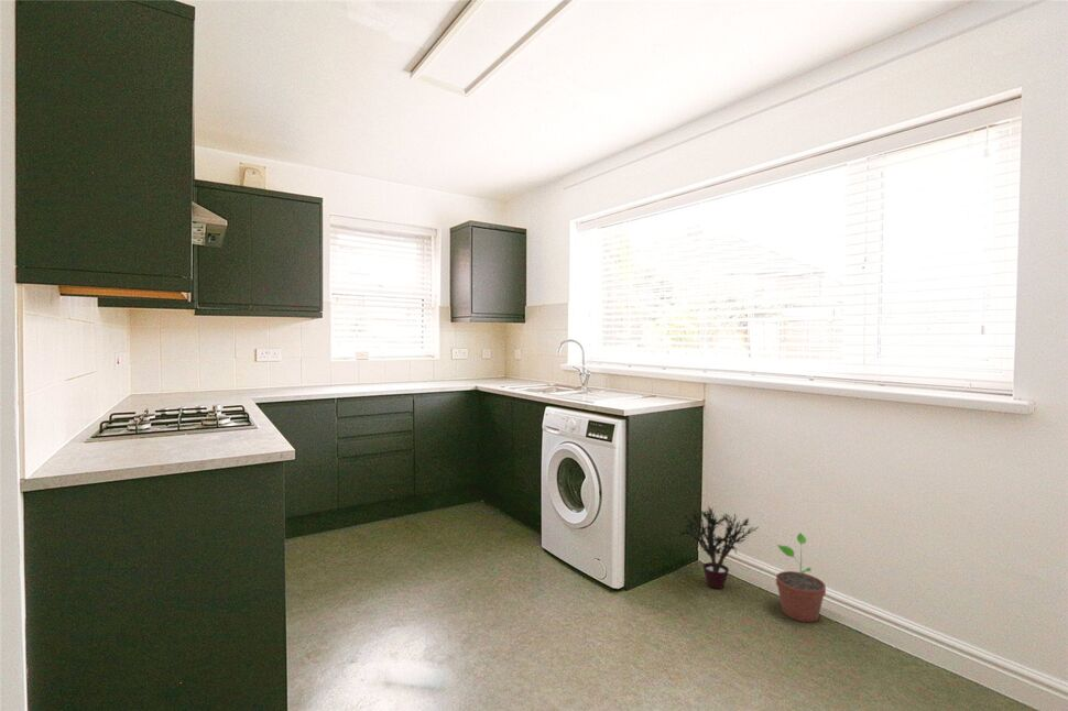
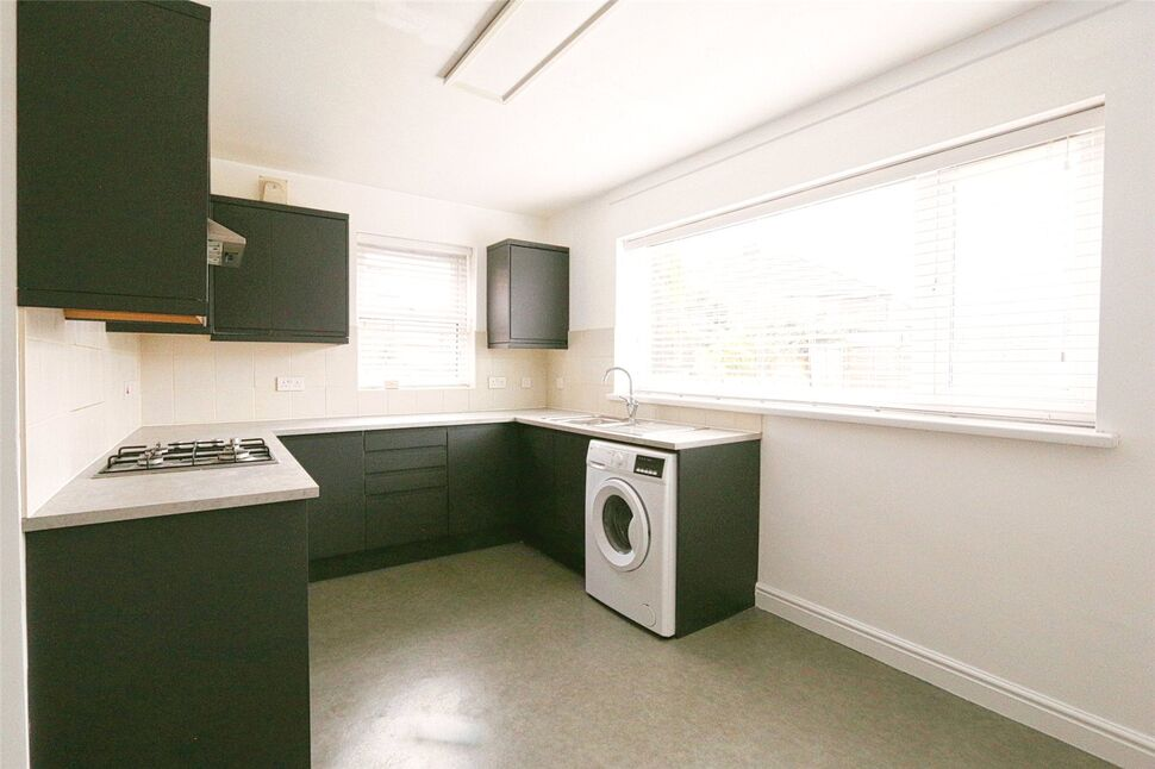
- potted plant [775,532,827,623]
- potted plant [678,504,759,590]
